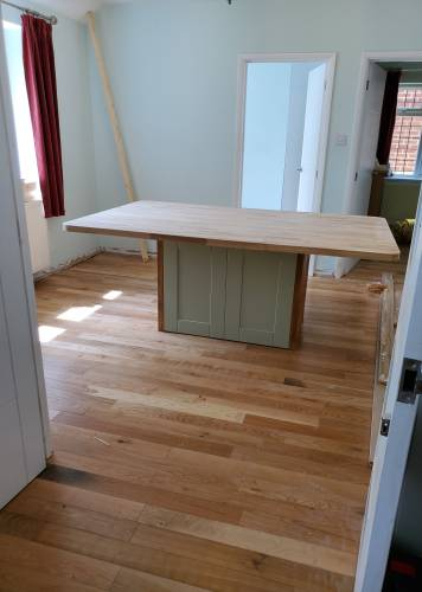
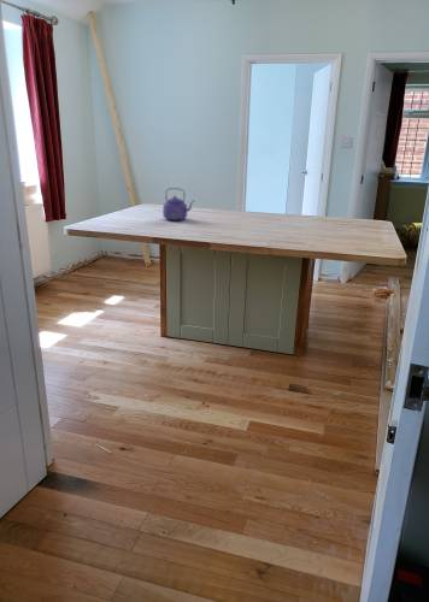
+ kettle [161,187,195,222]
